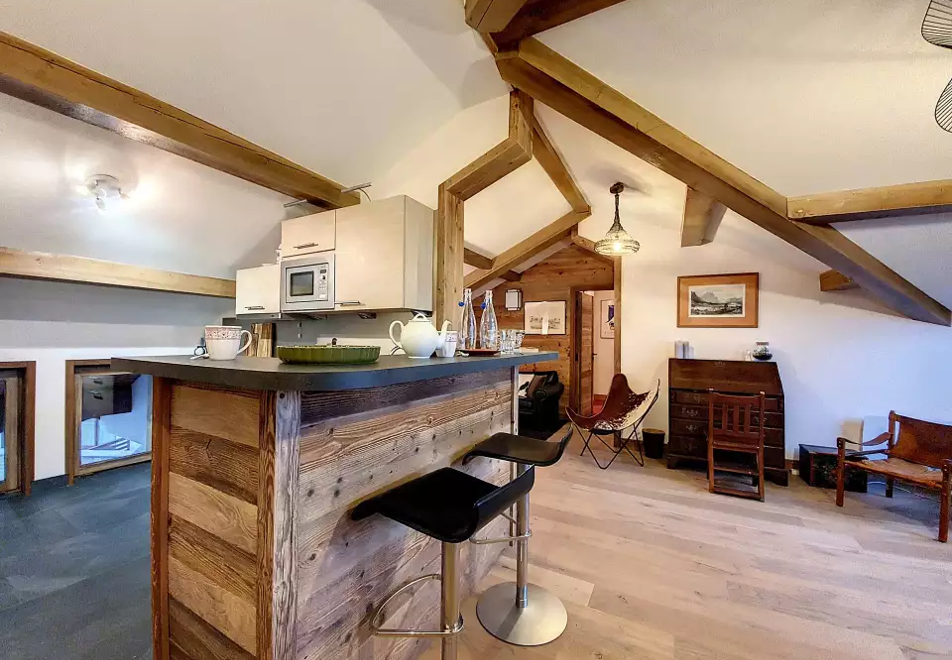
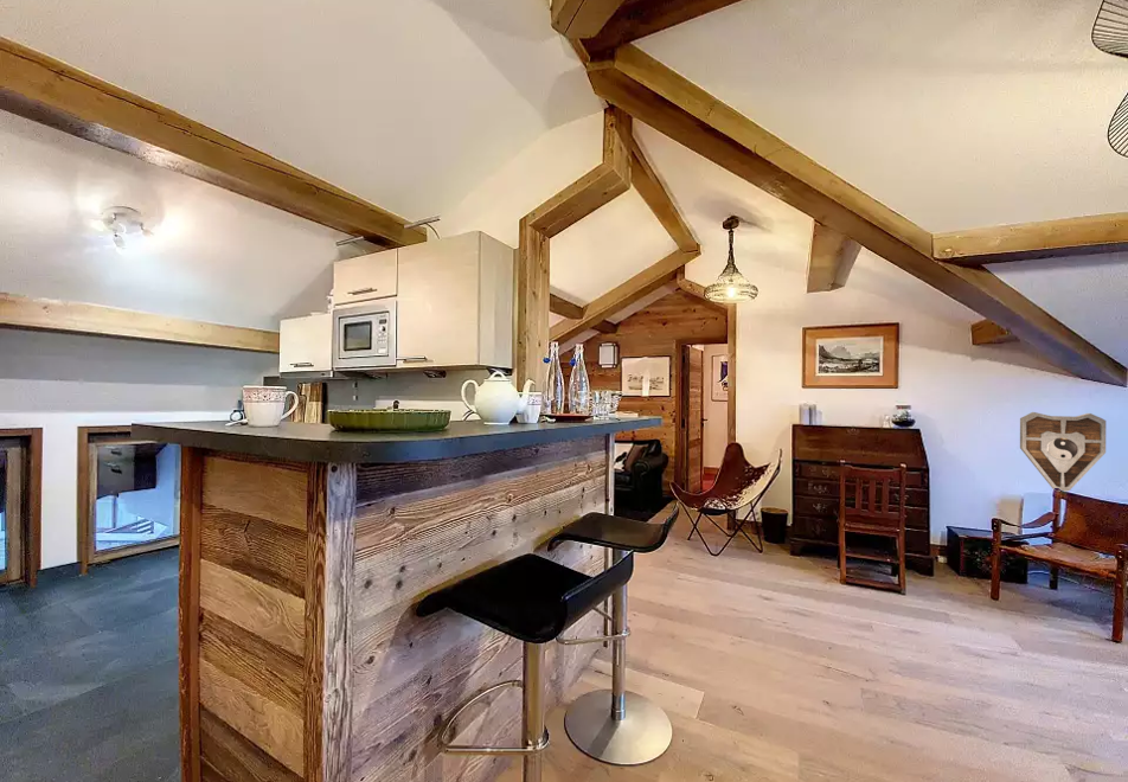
+ decorative shield [1019,411,1107,493]
